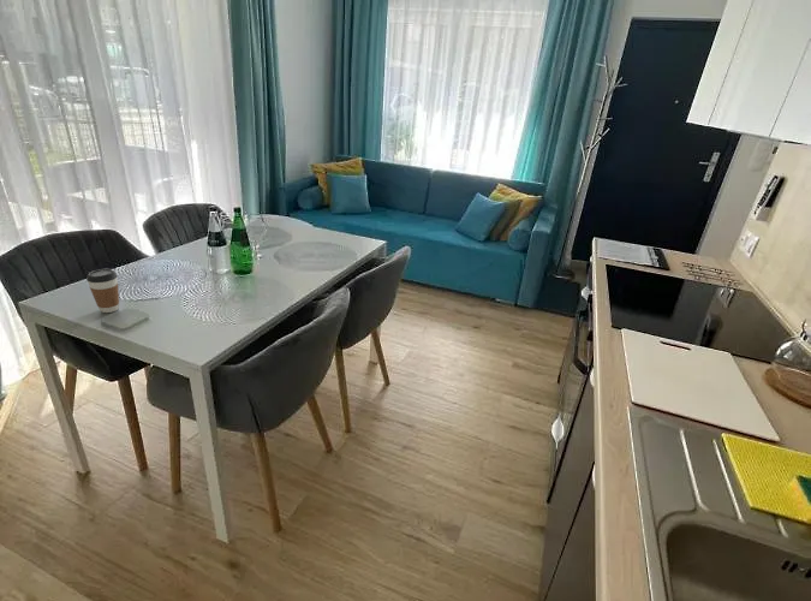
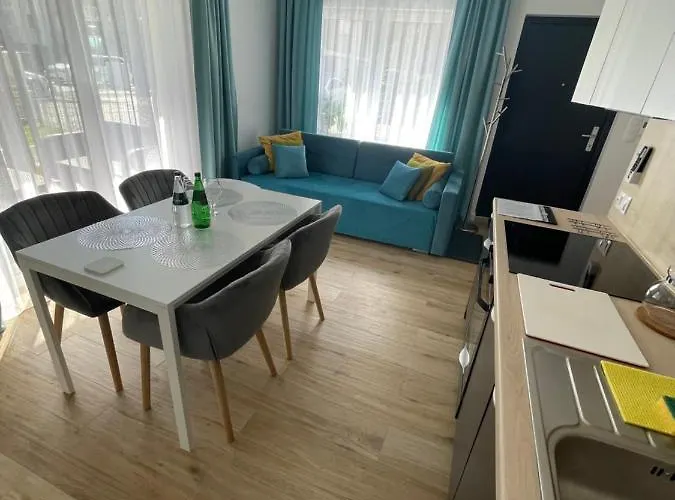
- coffee cup [85,268,120,314]
